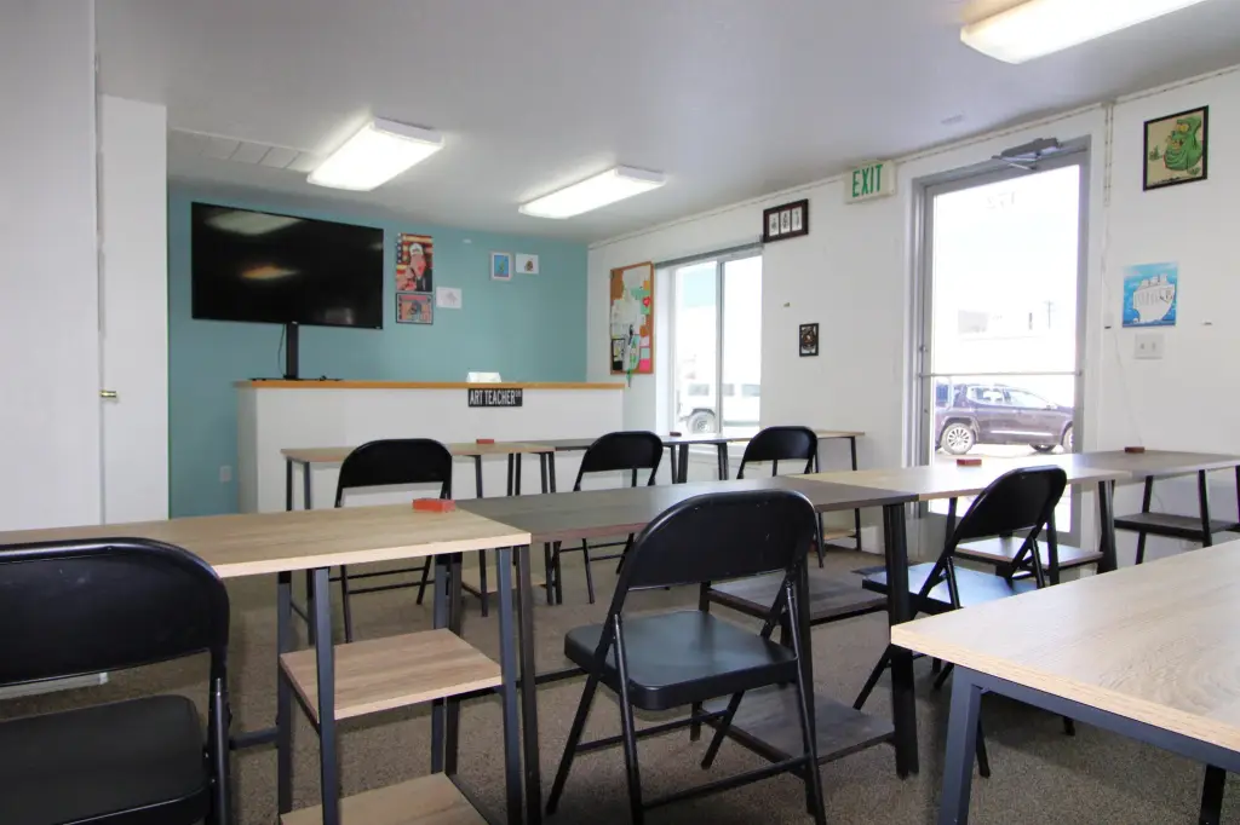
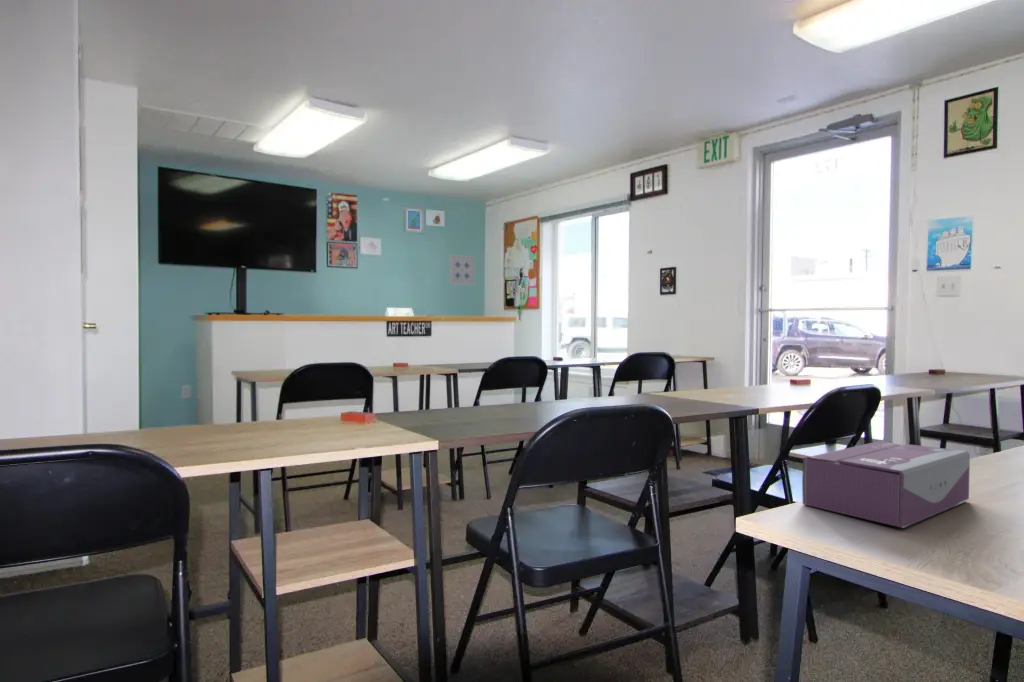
+ tissue box [801,440,971,529]
+ wall art [448,253,476,286]
